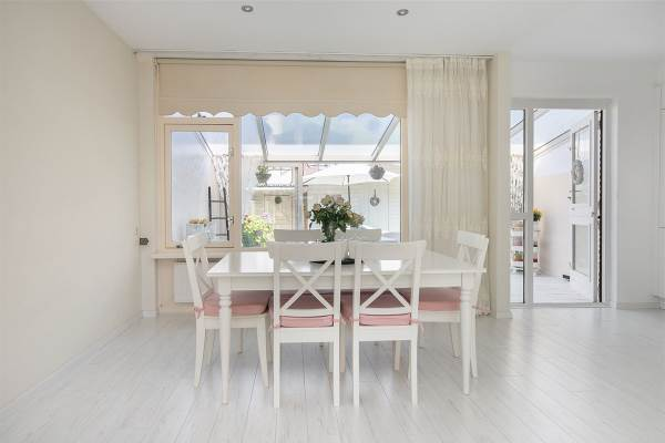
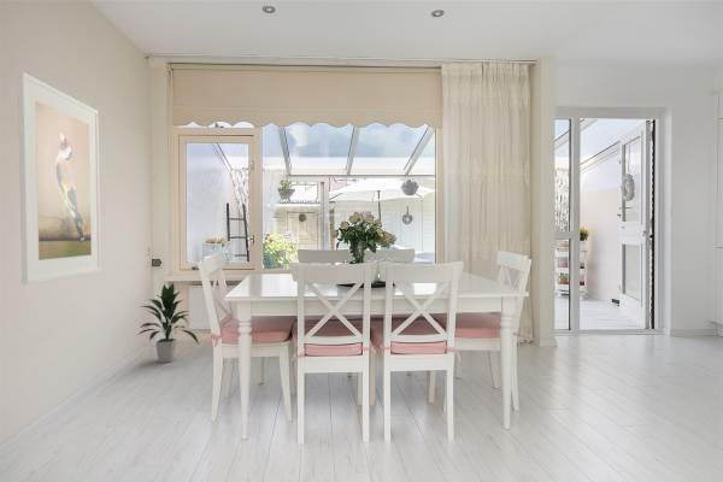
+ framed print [17,70,102,286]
+ indoor plant [136,282,200,364]
